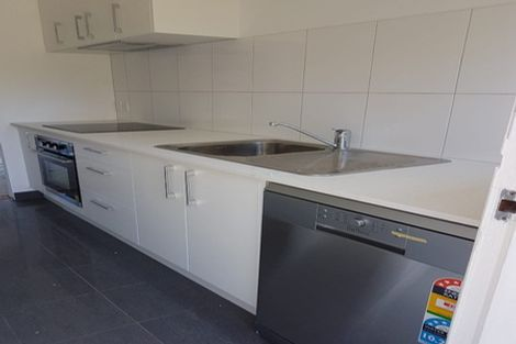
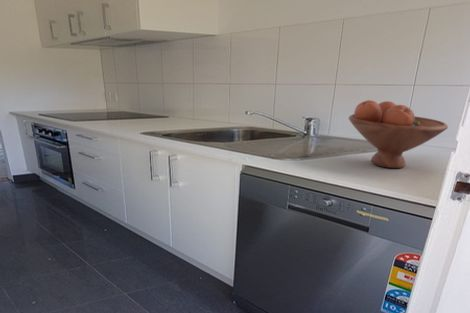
+ fruit bowl [347,99,449,169]
